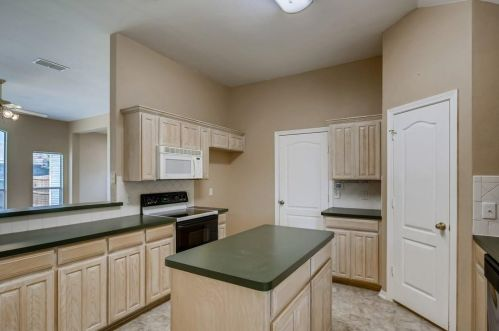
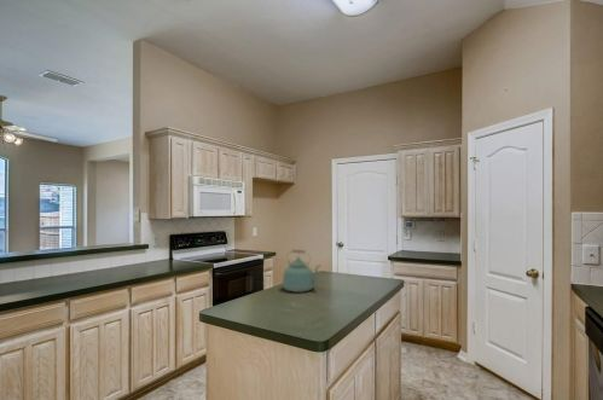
+ kettle [280,249,321,294]
